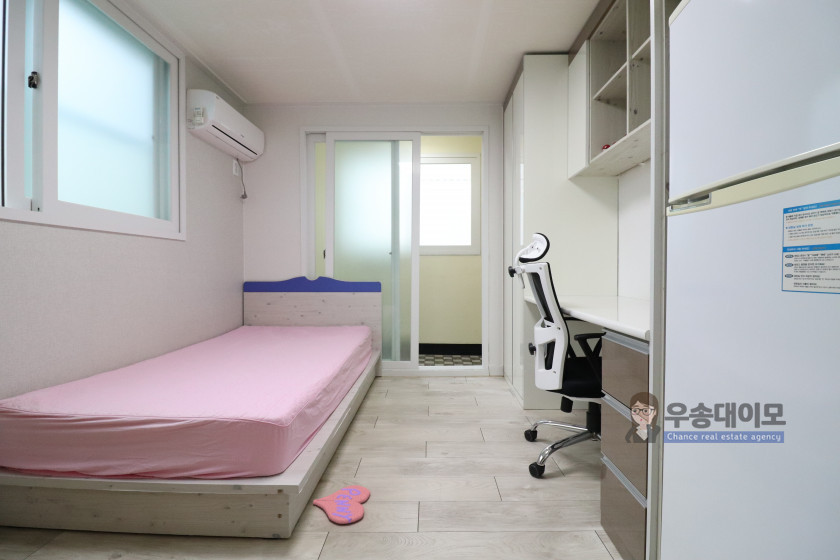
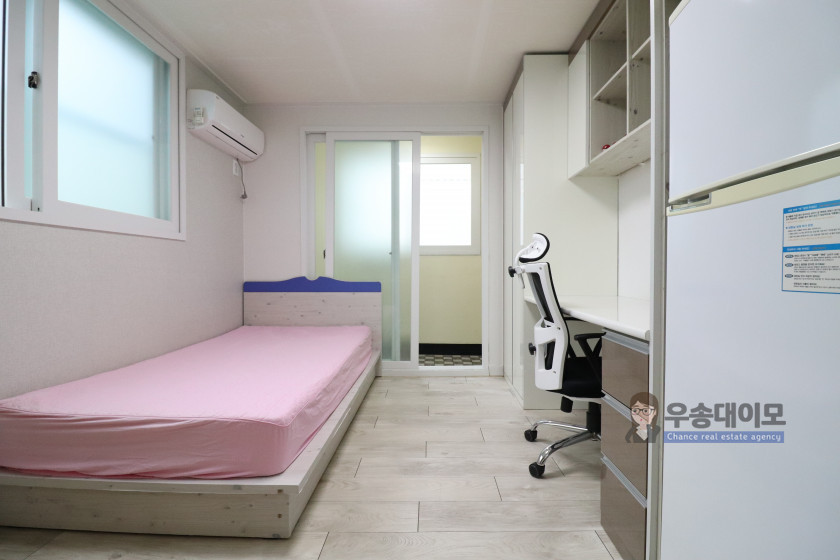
- slippers [312,484,371,525]
